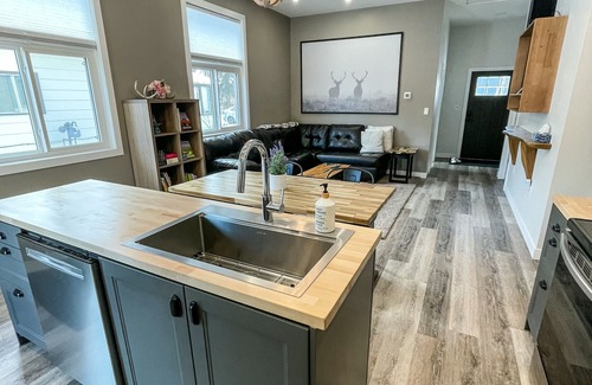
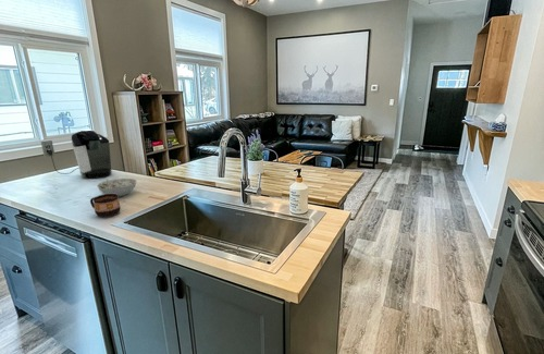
+ bowl [96,178,138,197]
+ coffee maker [40,129,113,180]
+ cup [89,194,122,218]
